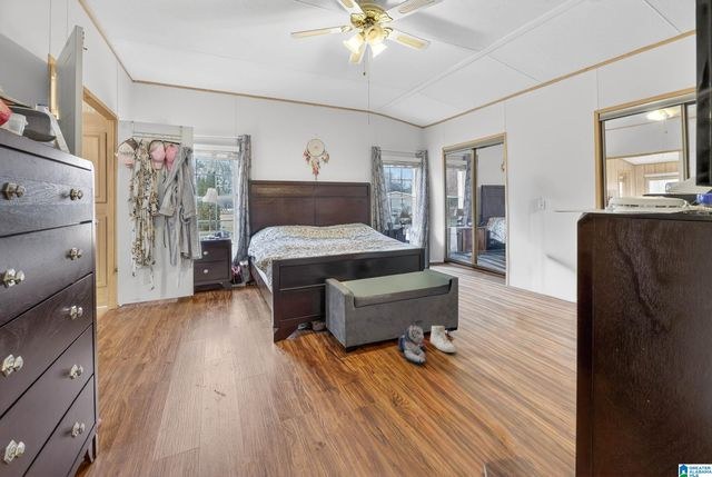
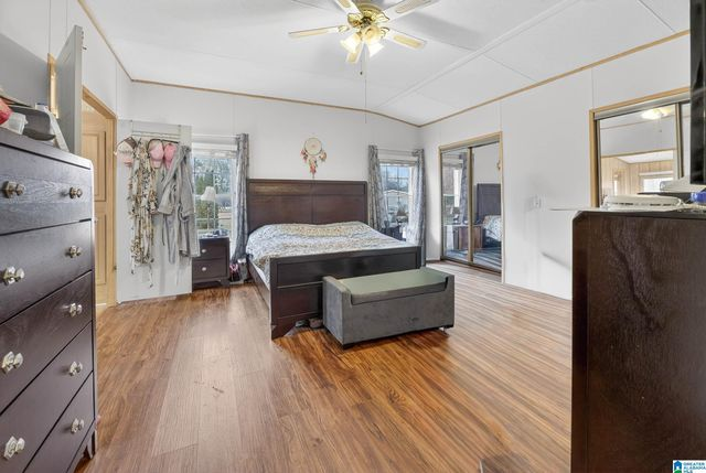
- plush toy [397,325,427,365]
- sneaker [429,325,456,354]
